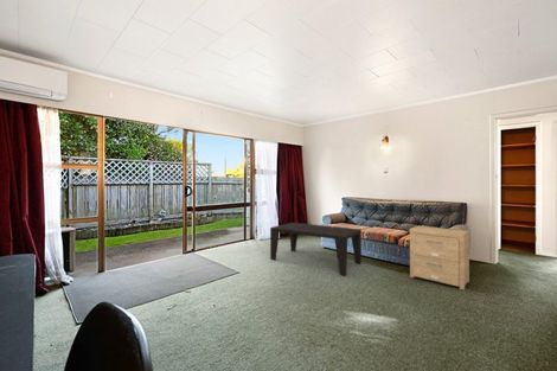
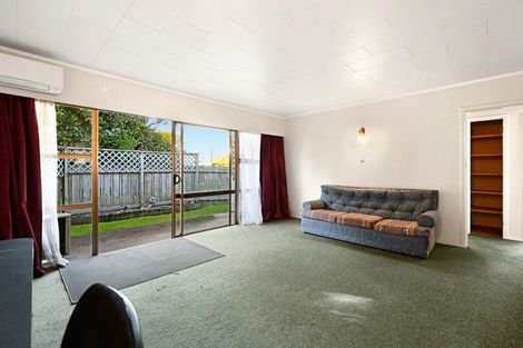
- side table [409,225,470,290]
- coffee table [269,222,363,276]
